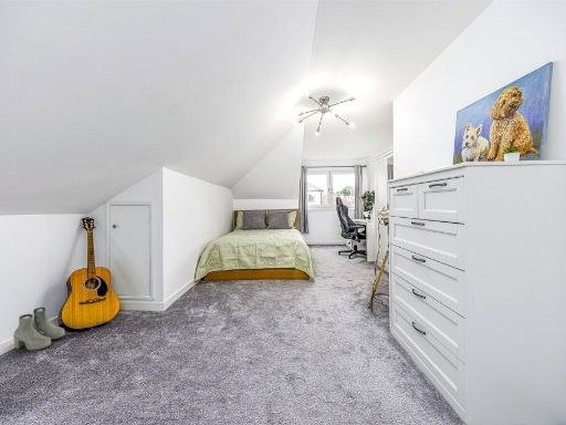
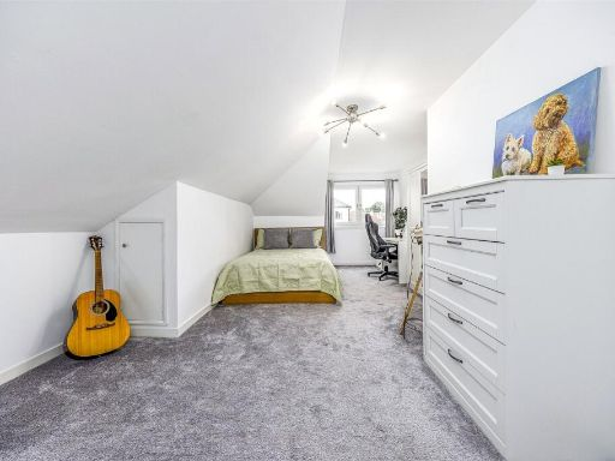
- boots [12,307,66,352]
